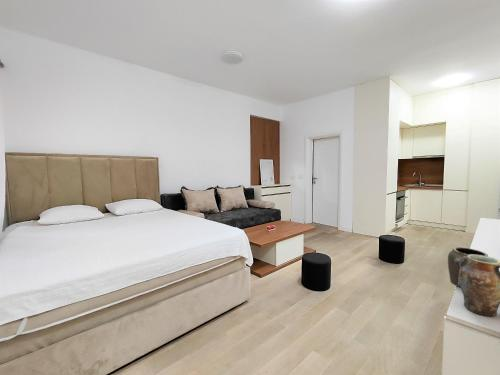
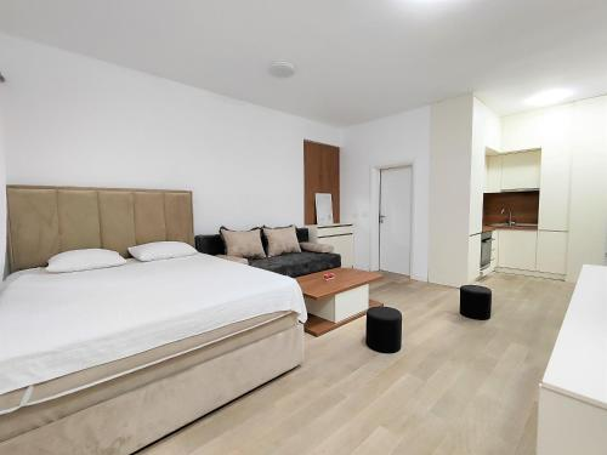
- jar set [447,246,500,317]
